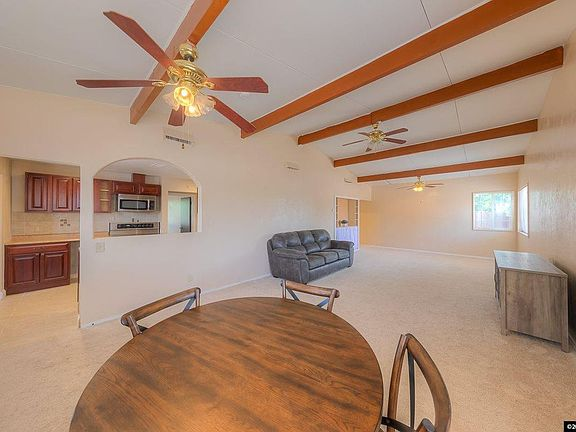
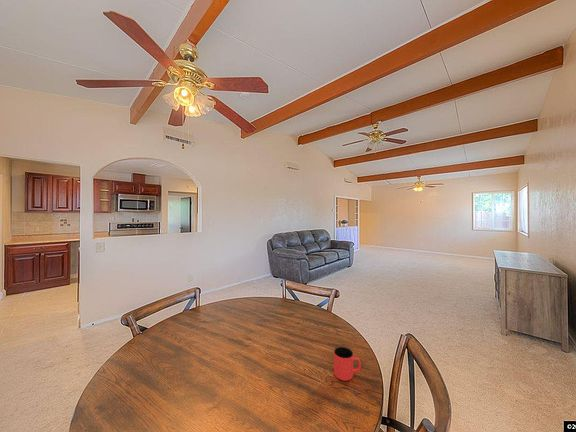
+ cup [333,346,362,382]
